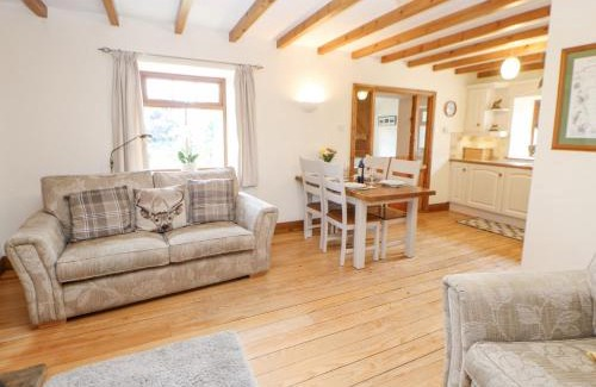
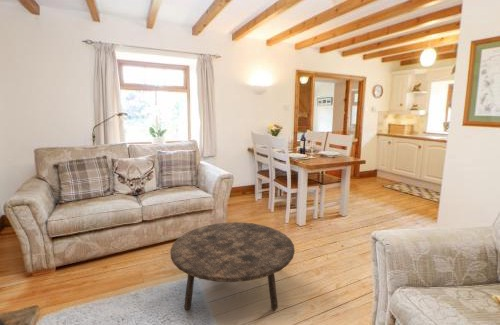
+ coffee table [170,221,296,311]
